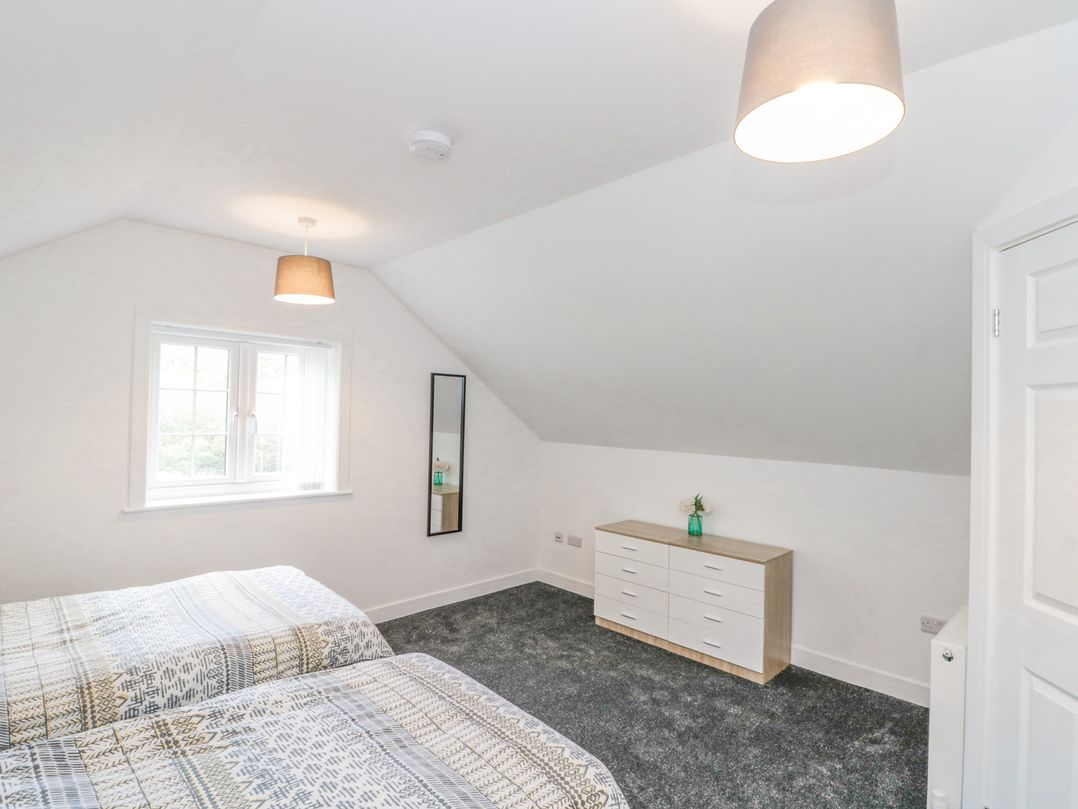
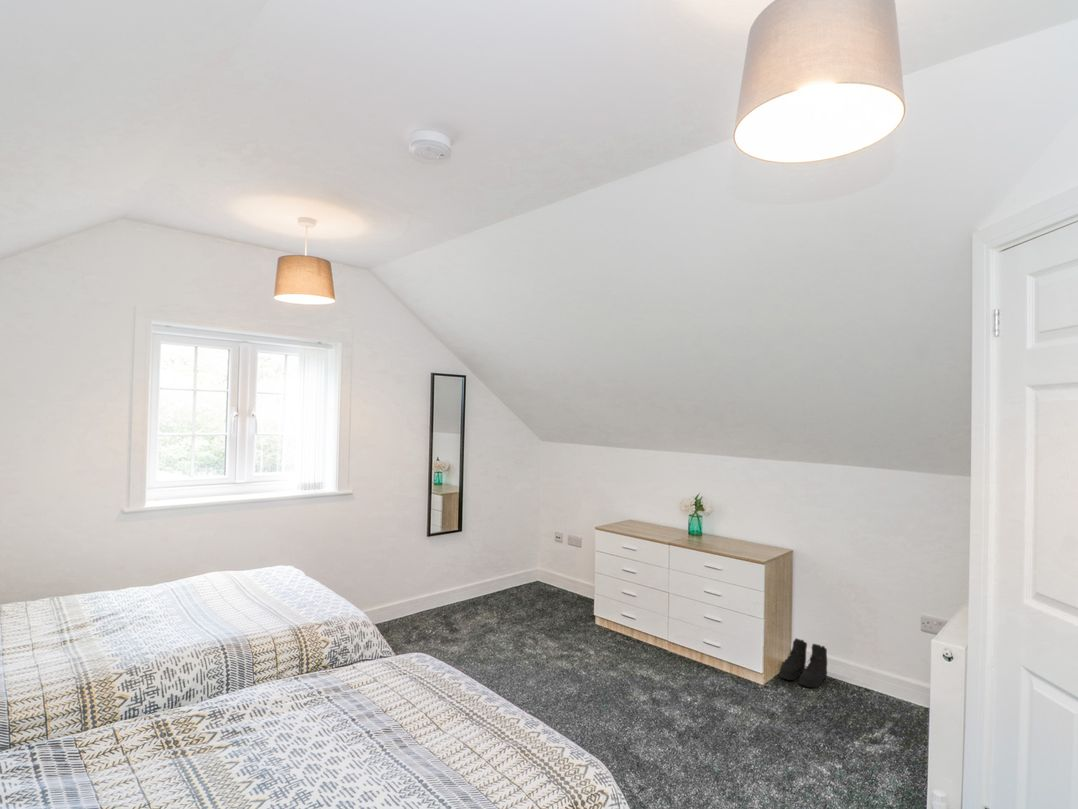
+ boots [778,637,828,689]
